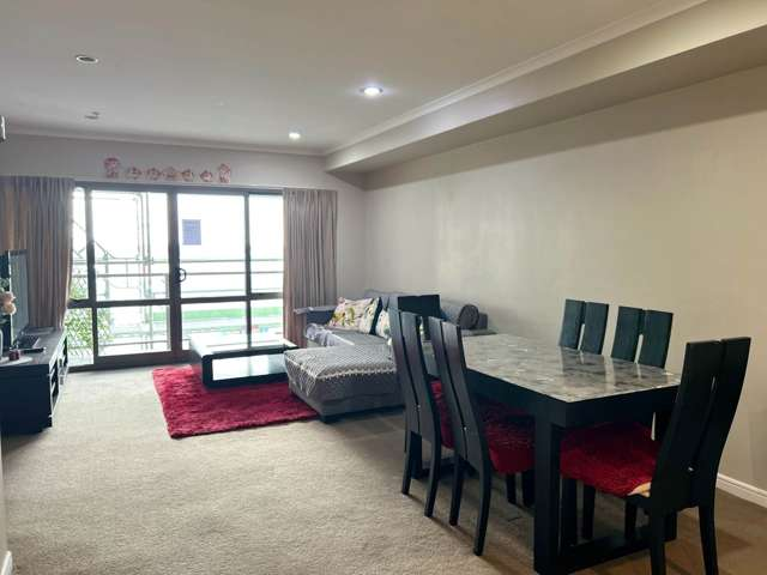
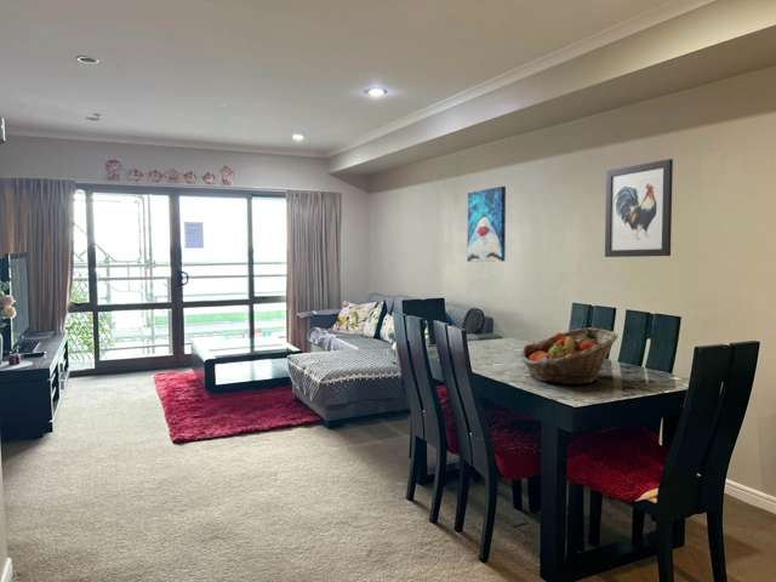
+ wall art [604,158,674,258]
+ fruit basket [518,327,620,386]
+ wall art [467,186,507,263]
